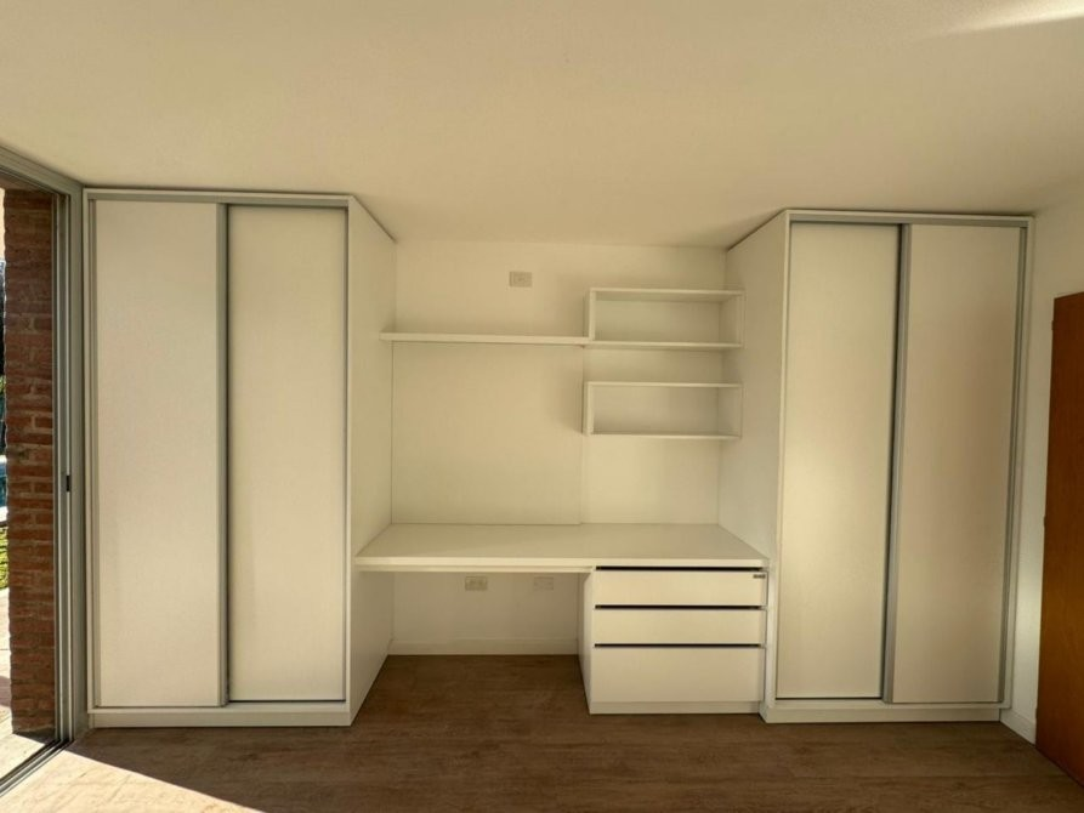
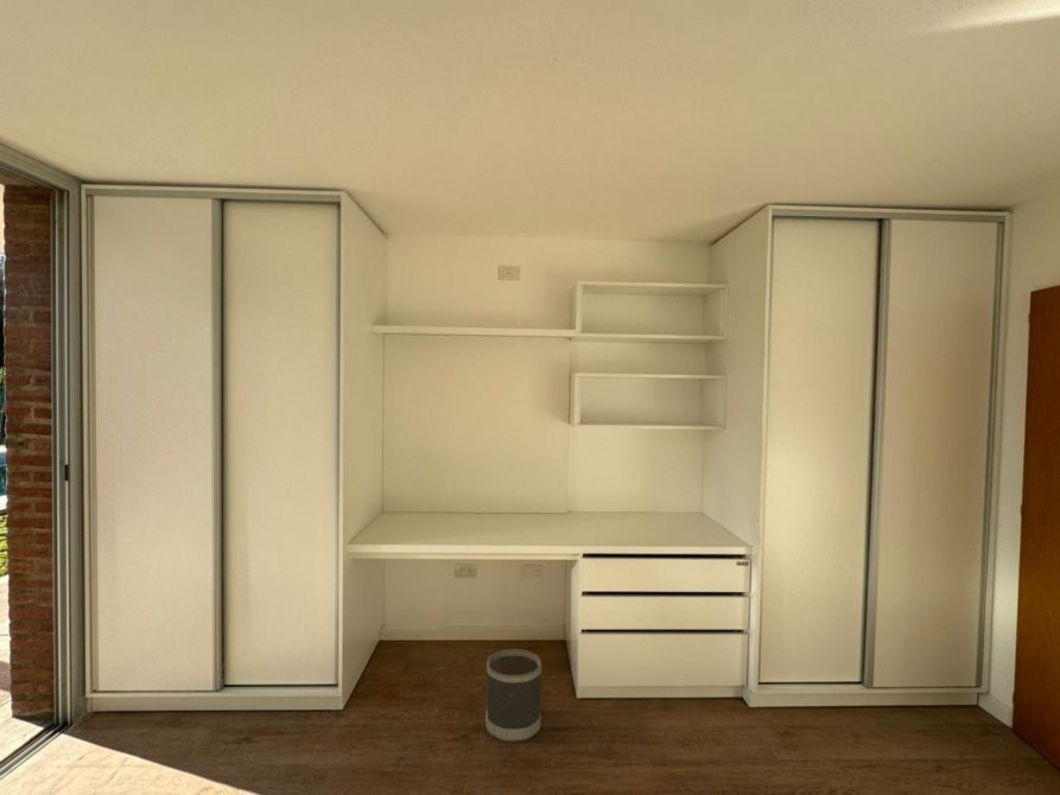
+ wastebasket [484,648,542,743]
